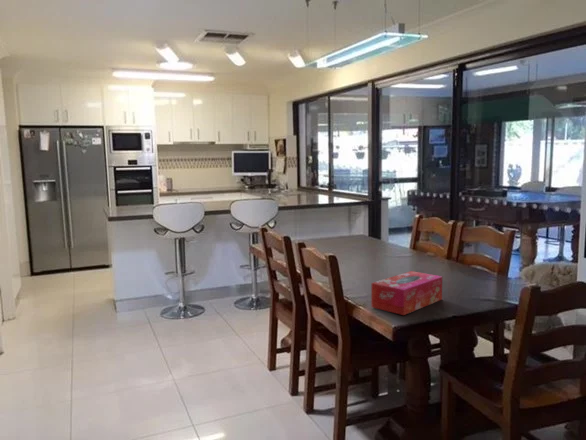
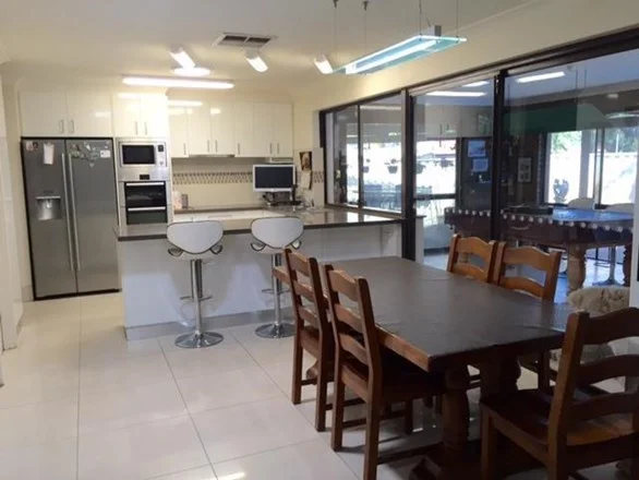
- tissue box [370,270,443,316]
